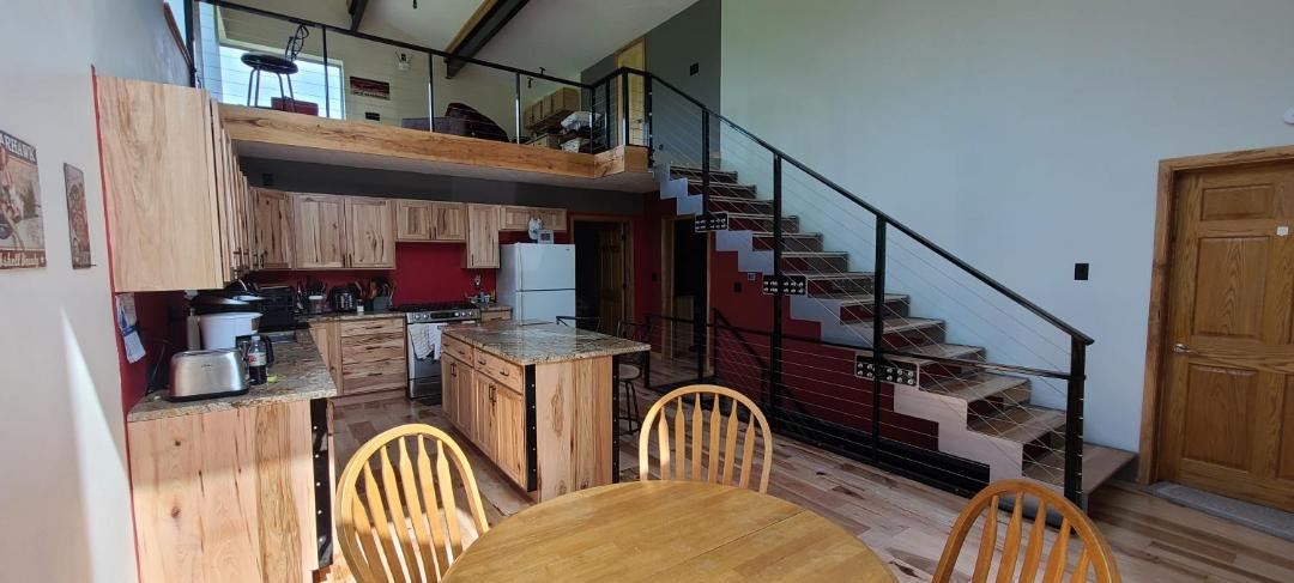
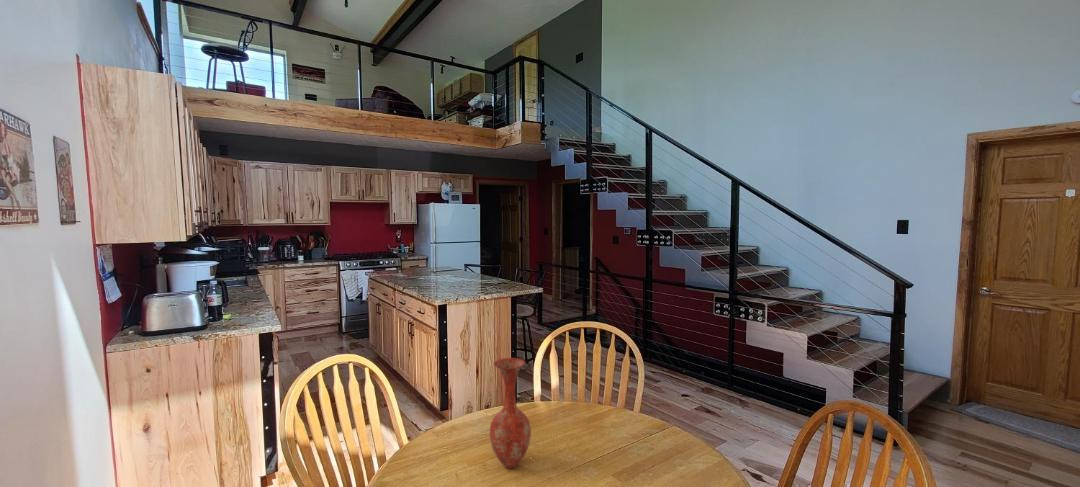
+ vase [489,357,532,470]
